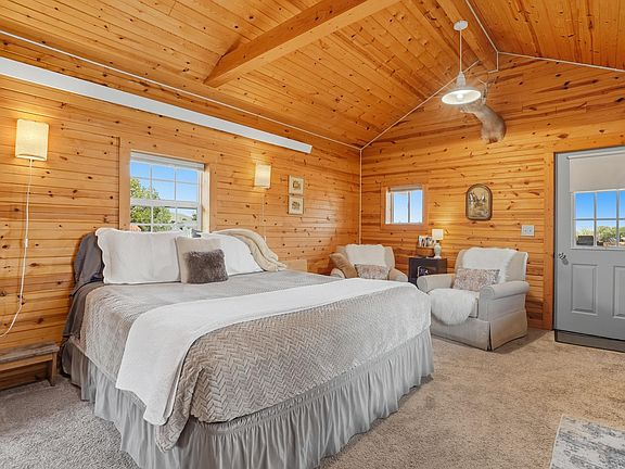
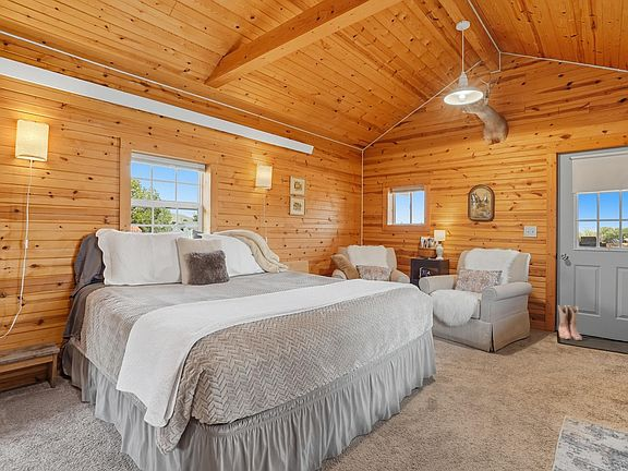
+ boots [557,304,583,341]
